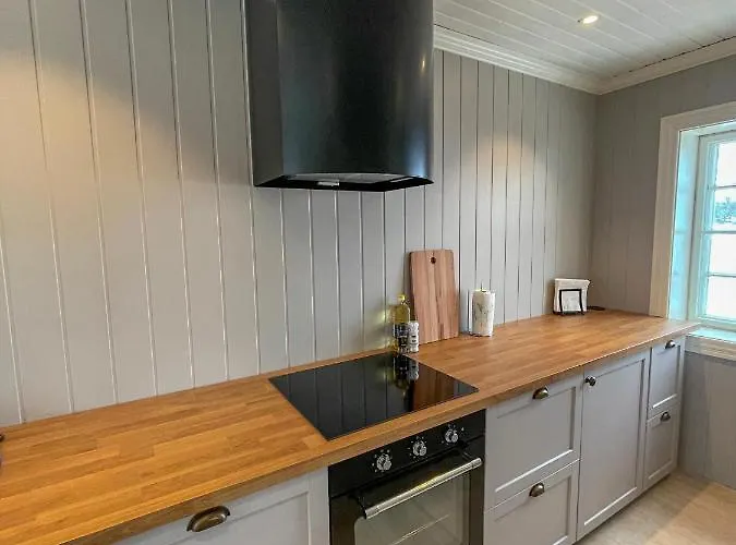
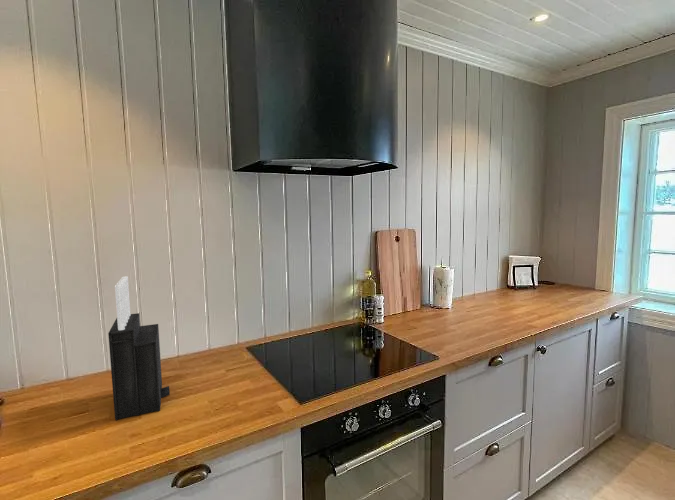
+ knife block [107,275,171,421]
